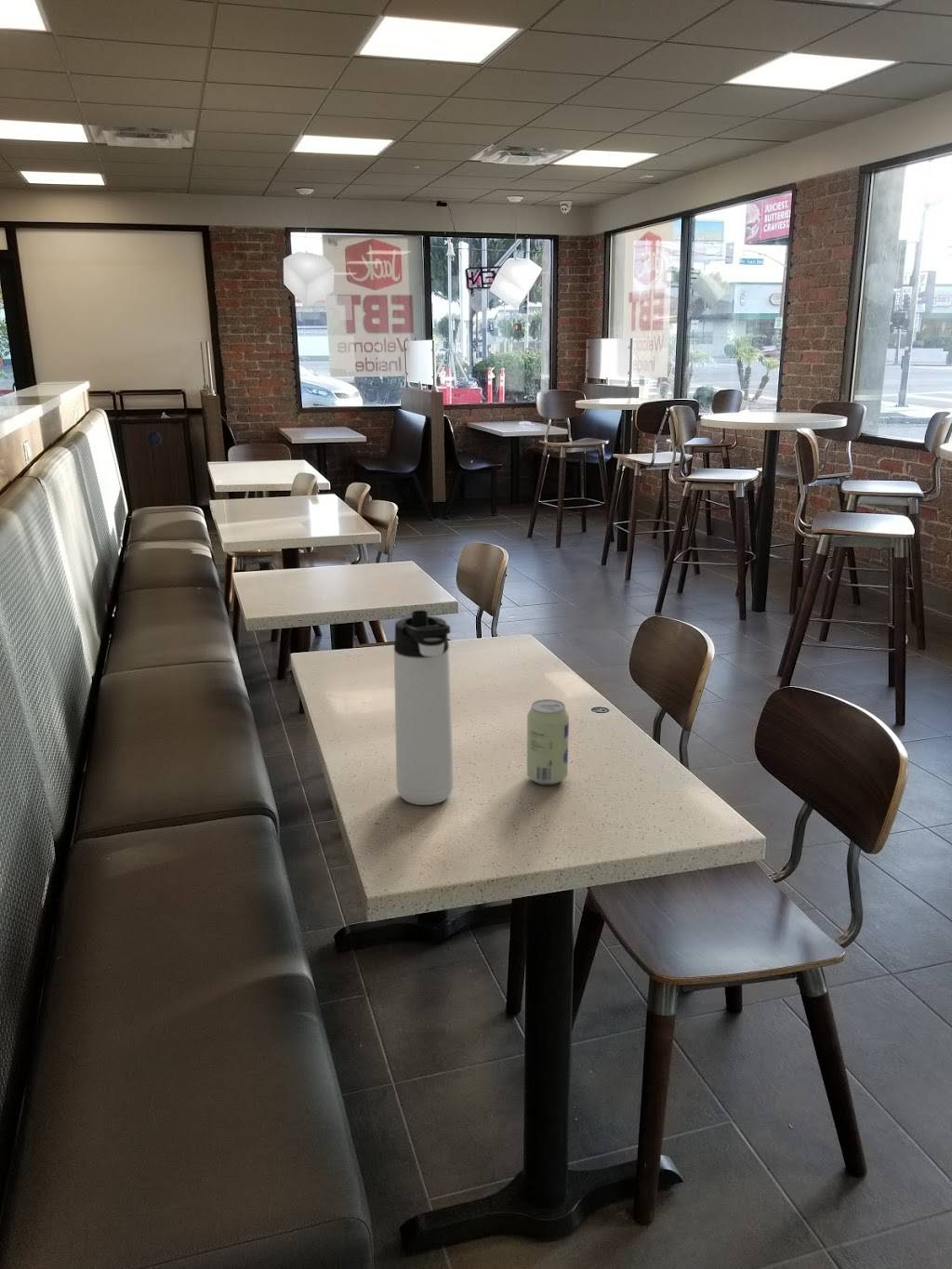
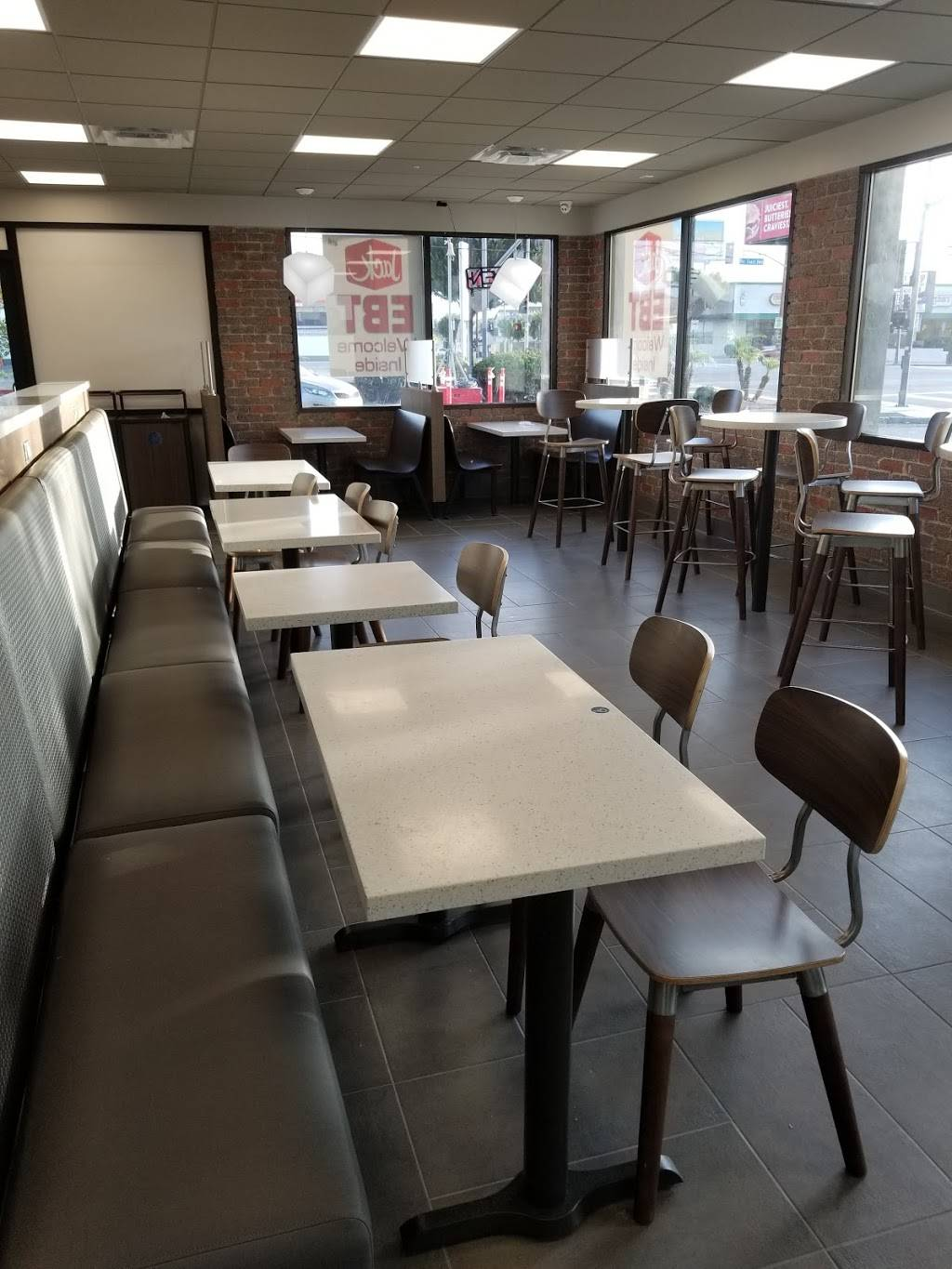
- thermos bottle [393,609,455,806]
- beverage can [526,698,570,786]
